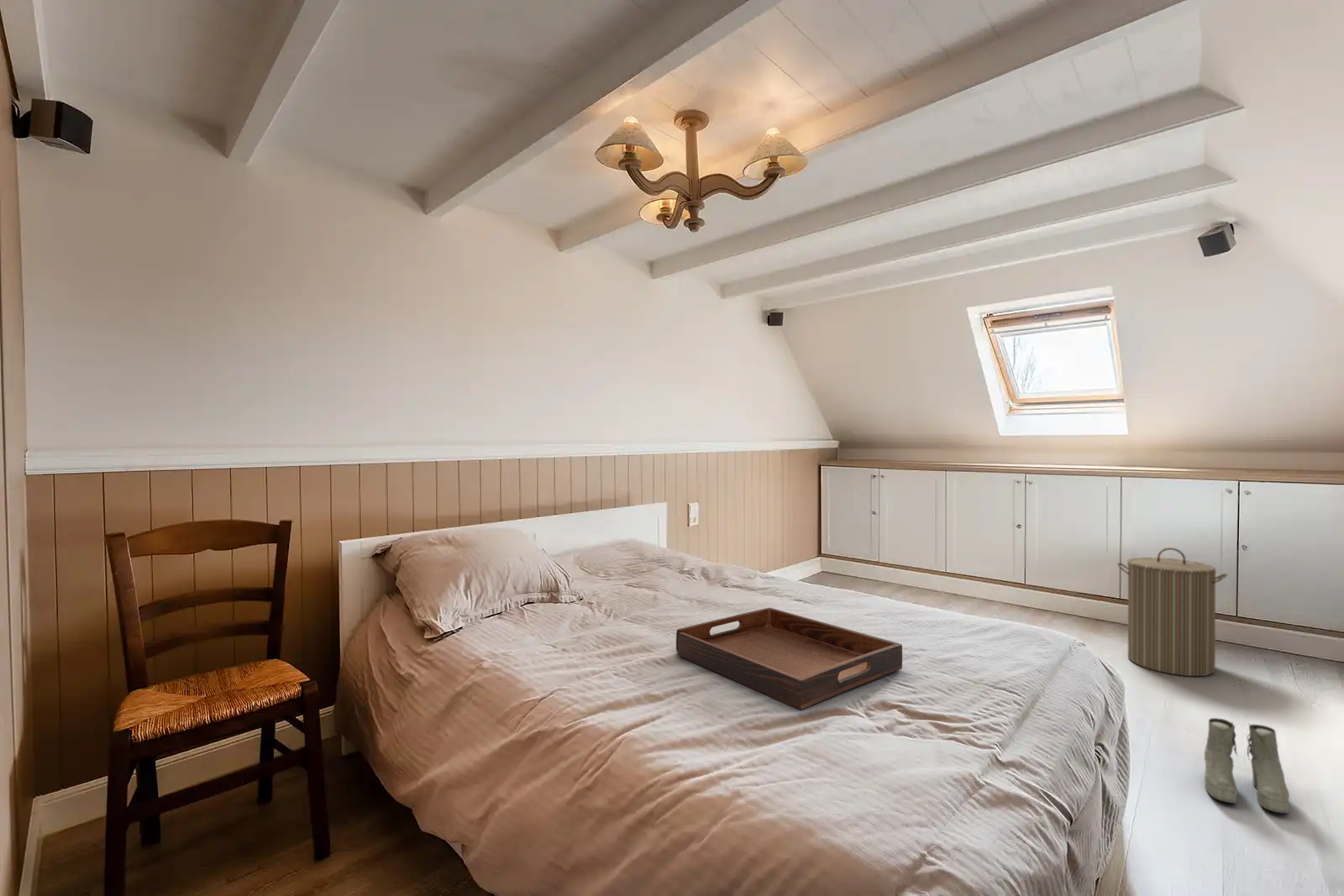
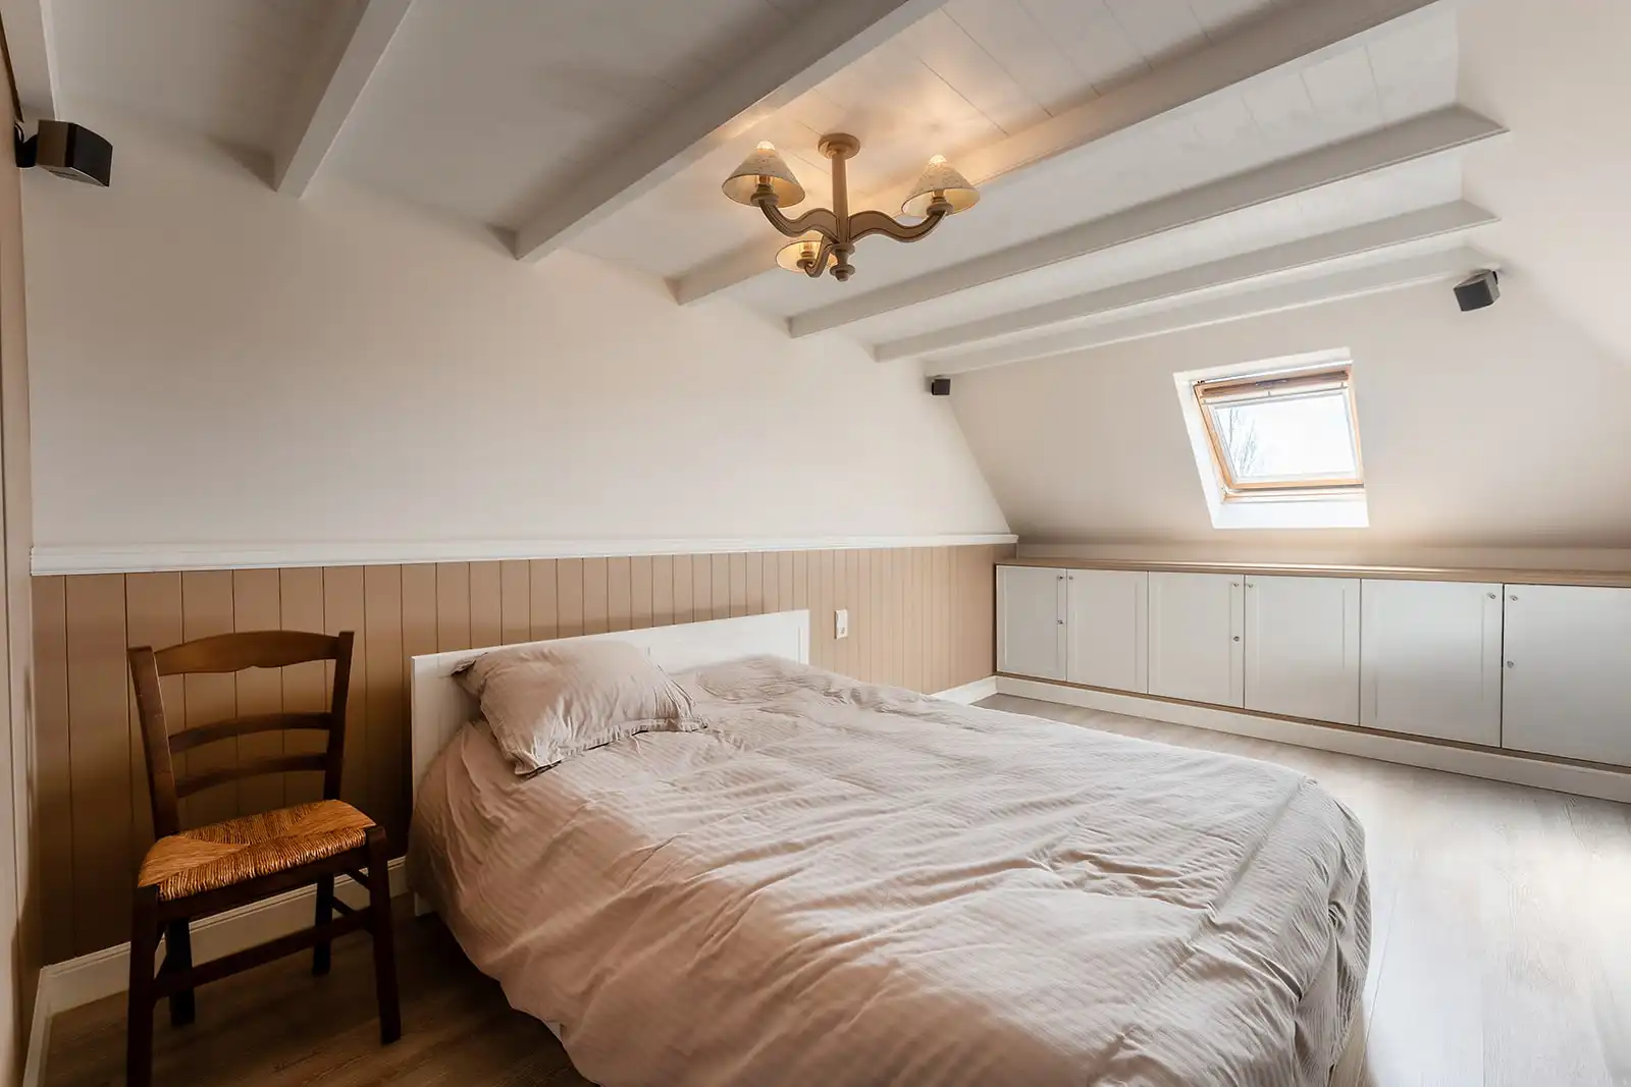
- serving tray [675,607,903,710]
- laundry hamper [1116,547,1228,677]
- boots [1204,717,1290,815]
